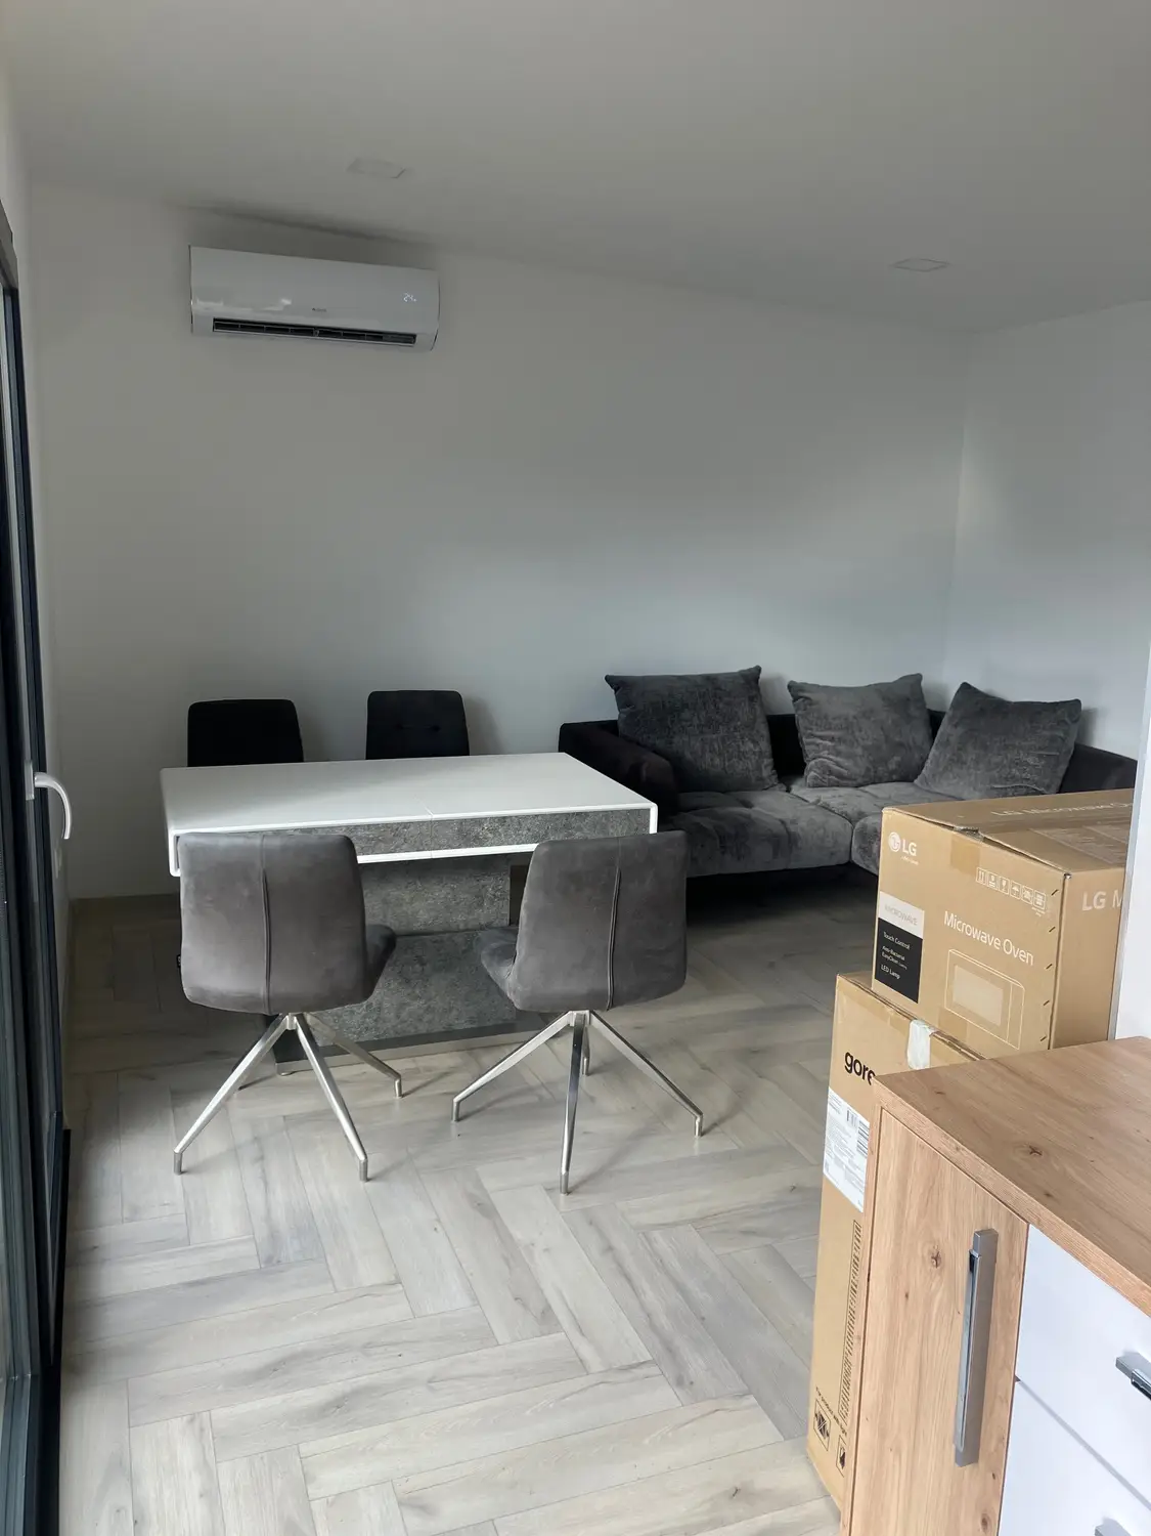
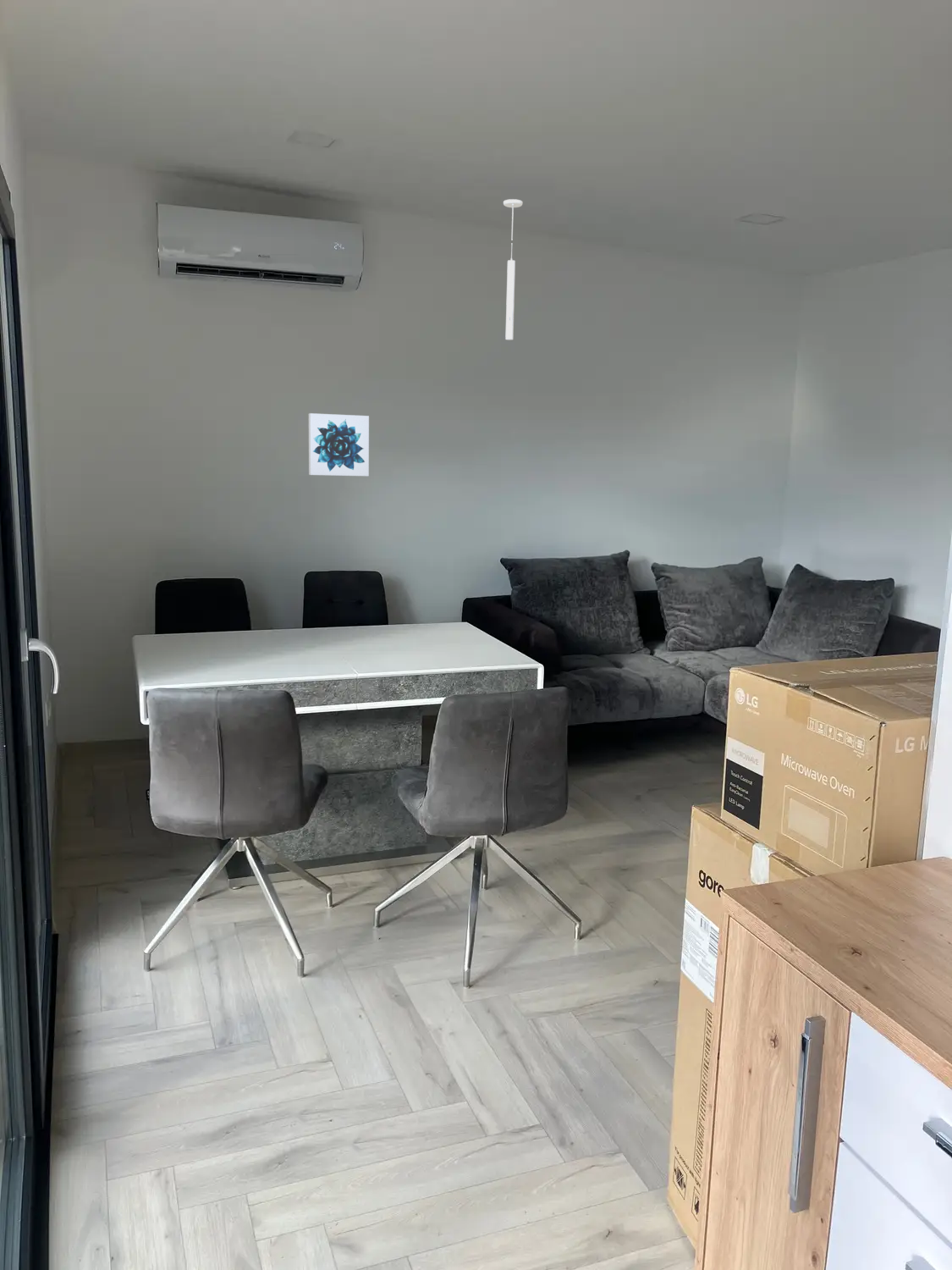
+ ceiling light [503,198,523,341]
+ wall art [308,412,370,477]
